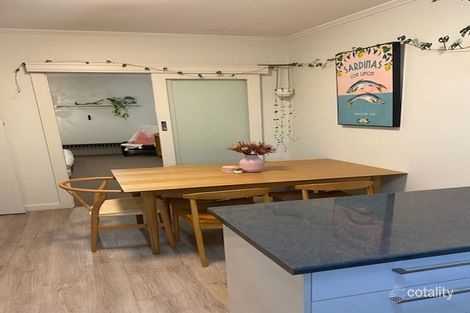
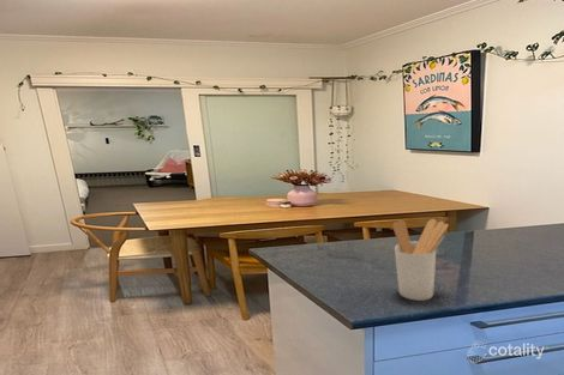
+ utensil holder [391,218,450,302]
